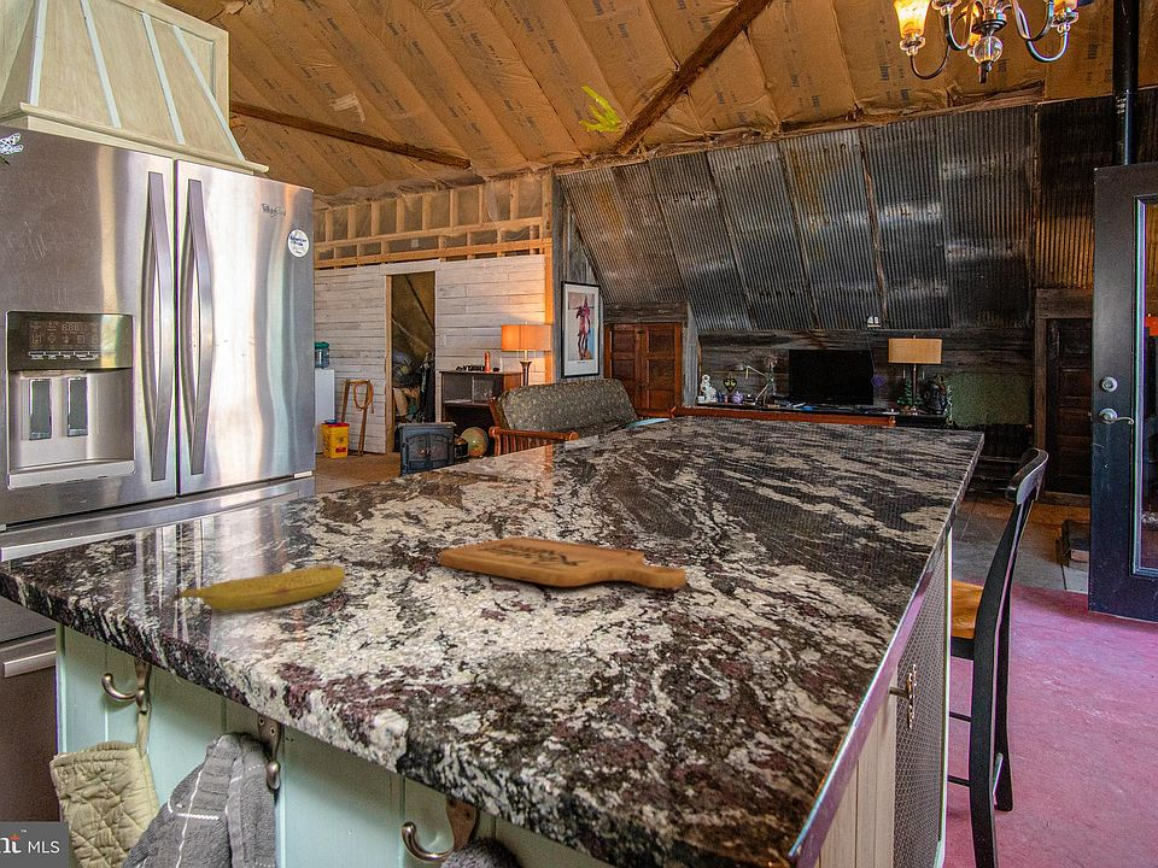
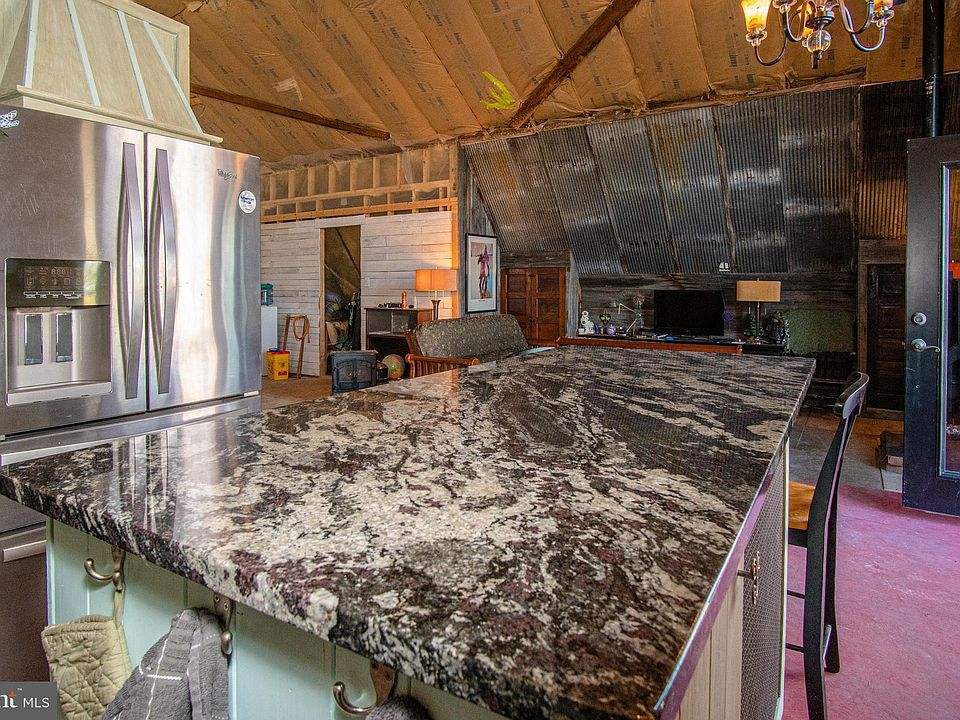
- fruit [163,564,347,611]
- cutting board [439,535,688,590]
